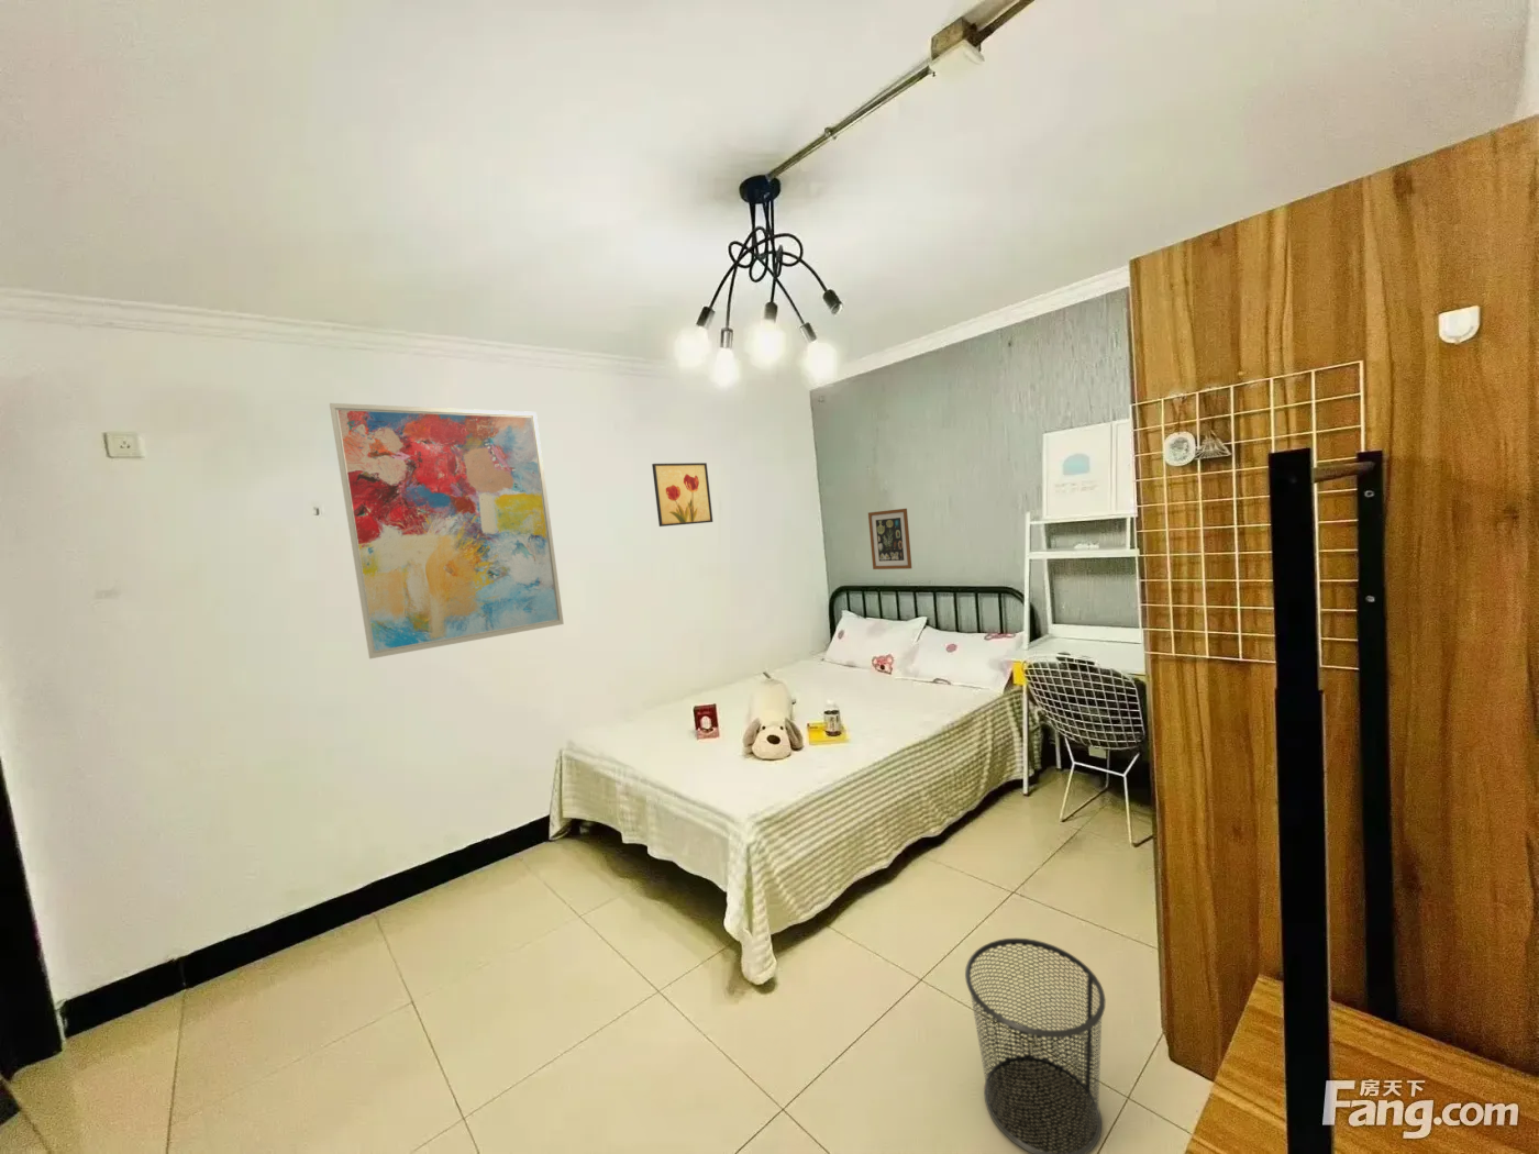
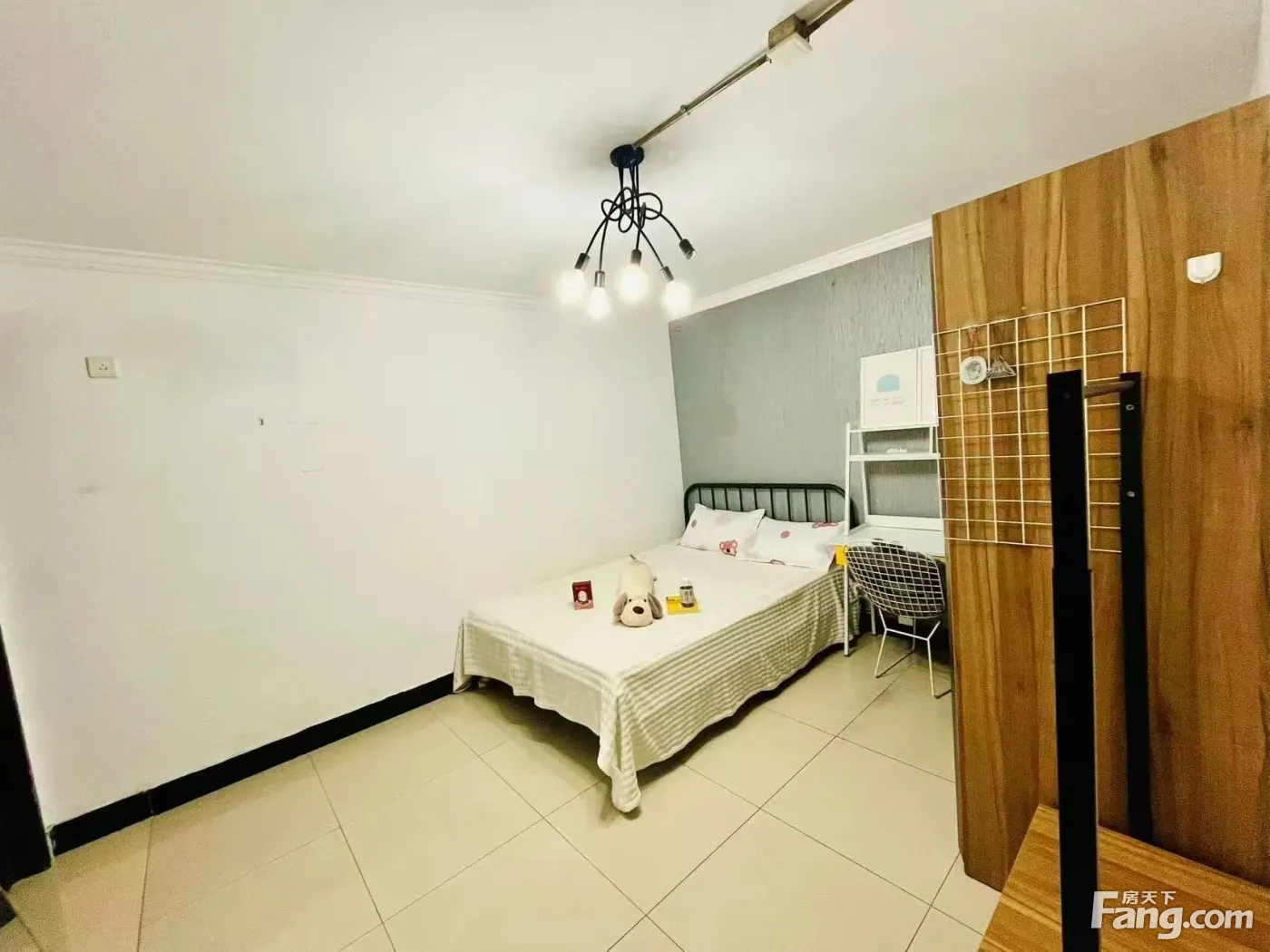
- wall art [868,508,912,571]
- wall art [328,402,565,659]
- waste bin [965,937,1106,1154]
- wall art [651,462,714,527]
